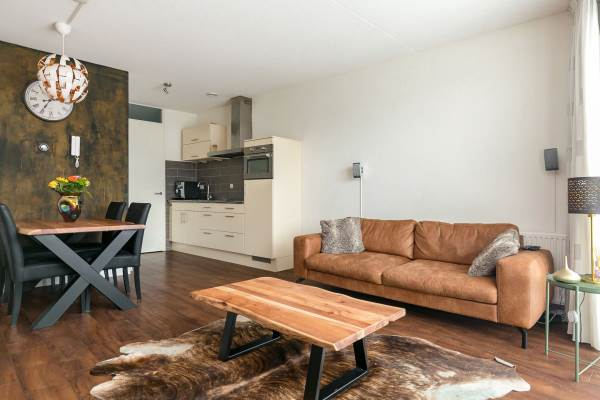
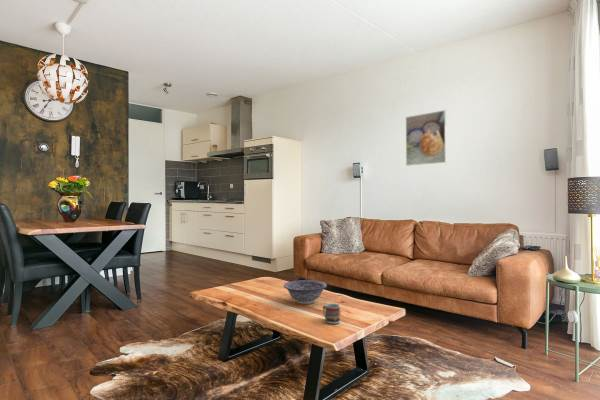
+ decorative bowl [283,279,328,305]
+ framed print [405,109,448,167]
+ cup [322,302,341,325]
